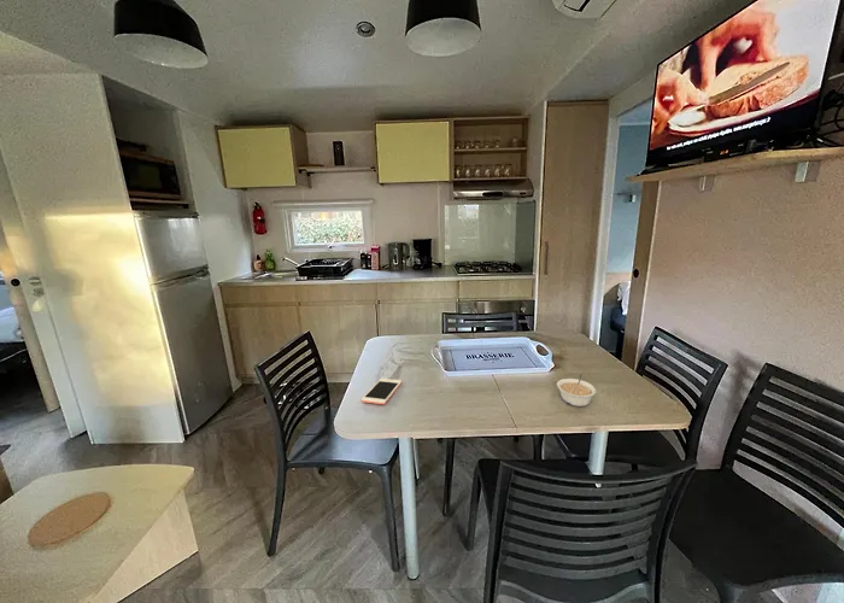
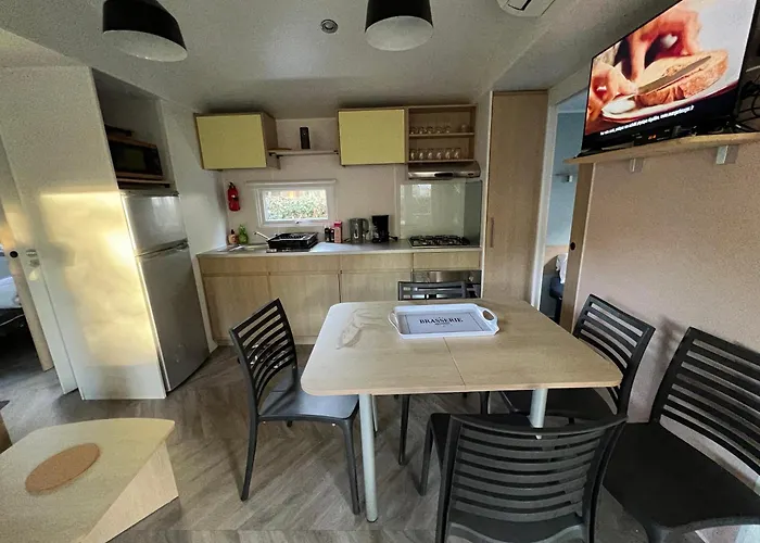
- legume [556,373,598,408]
- cell phone [361,377,403,405]
